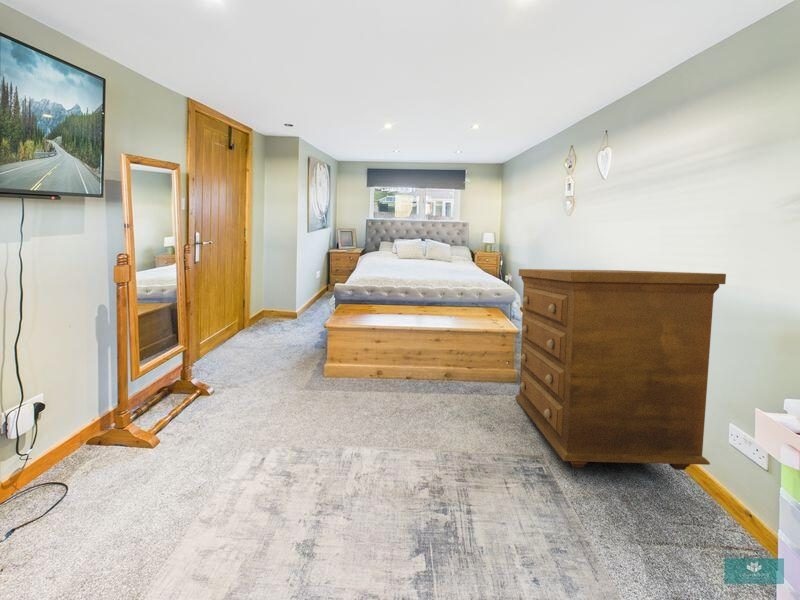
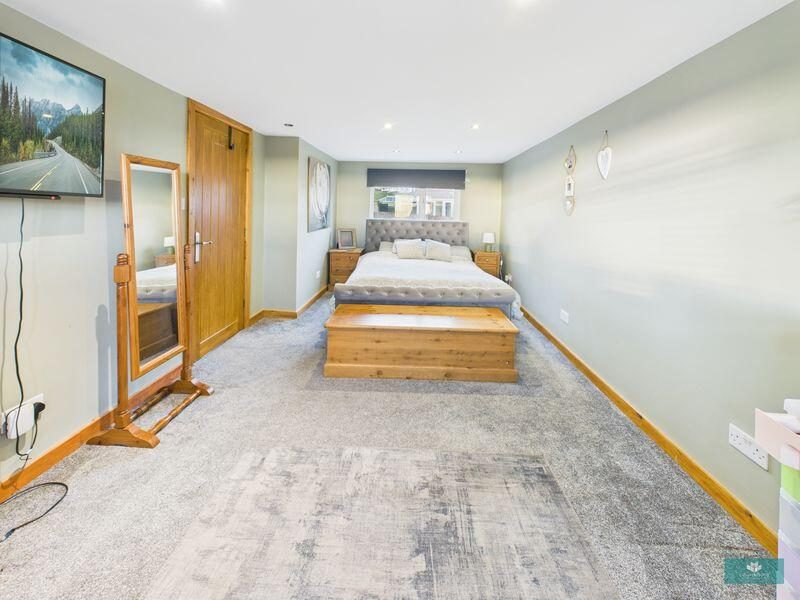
- chest of drawers [514,268,727,471]
